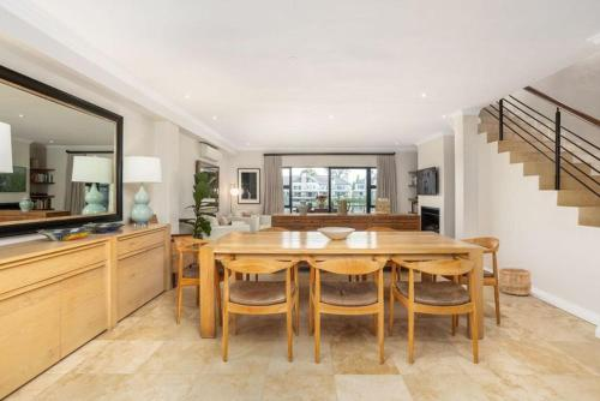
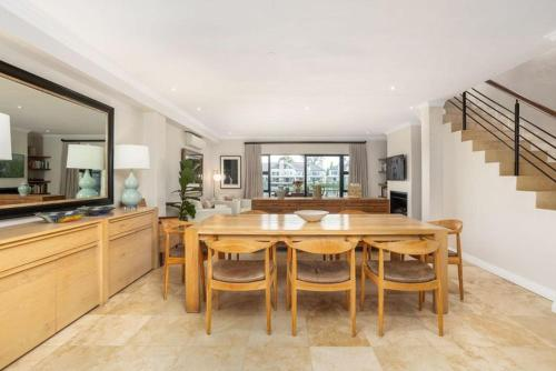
- wooden bucket [497,267,533,297]
